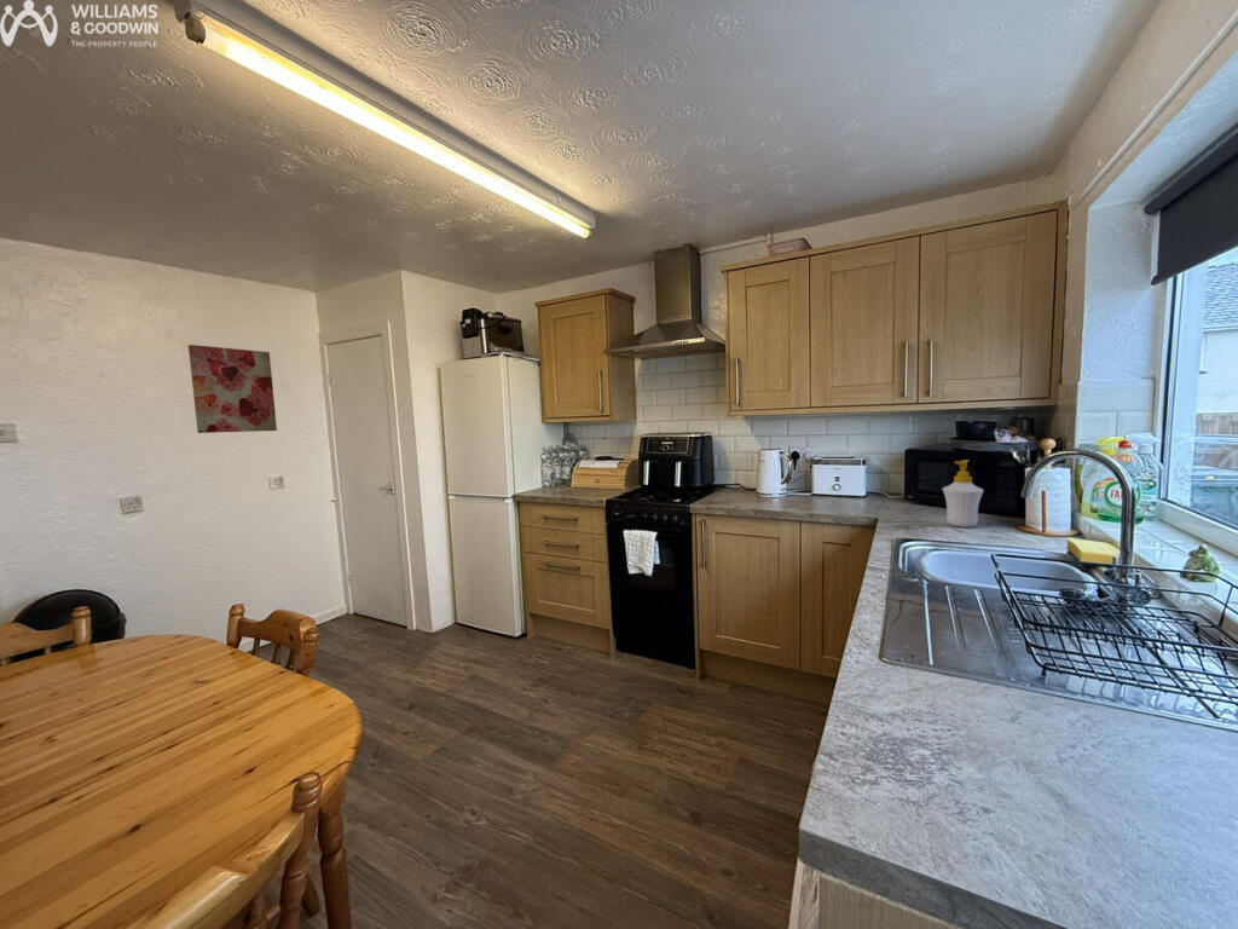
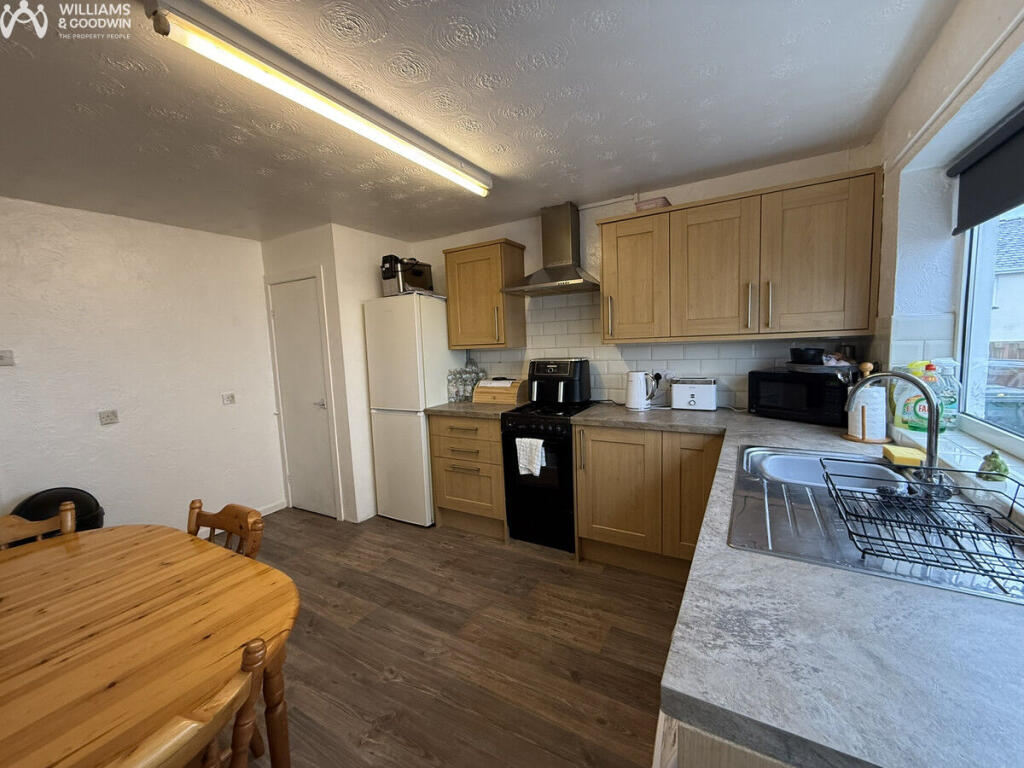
- soap bottle [942,458,985,529]
- wall art [187,344,278,434]
